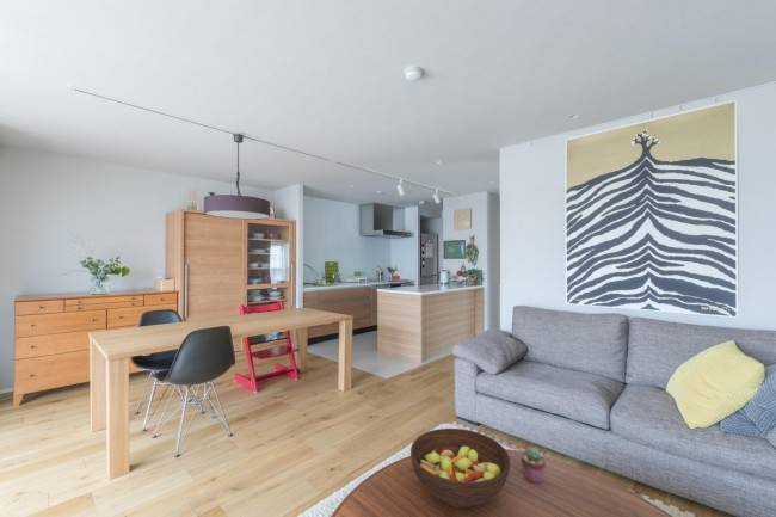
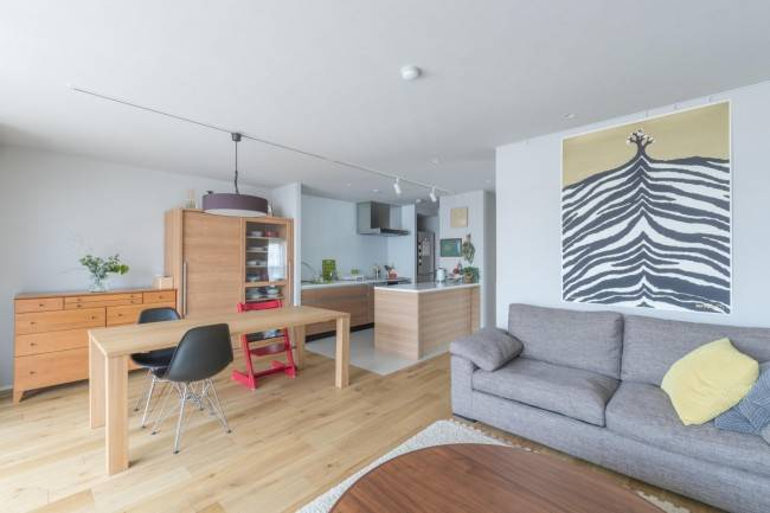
- fruit bowl [409,427,511,510]
- potted succulent [519,447,547,484]
